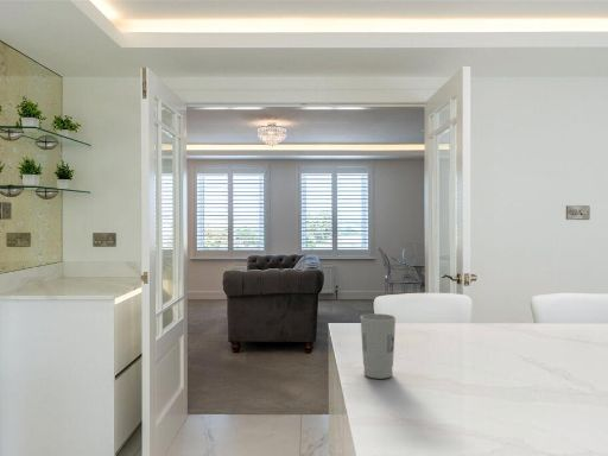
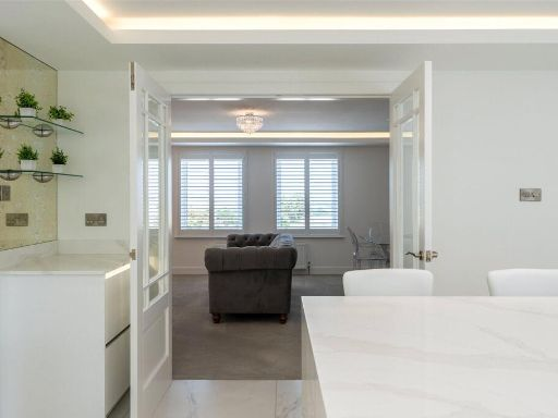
- cup [360,312,397,380]
